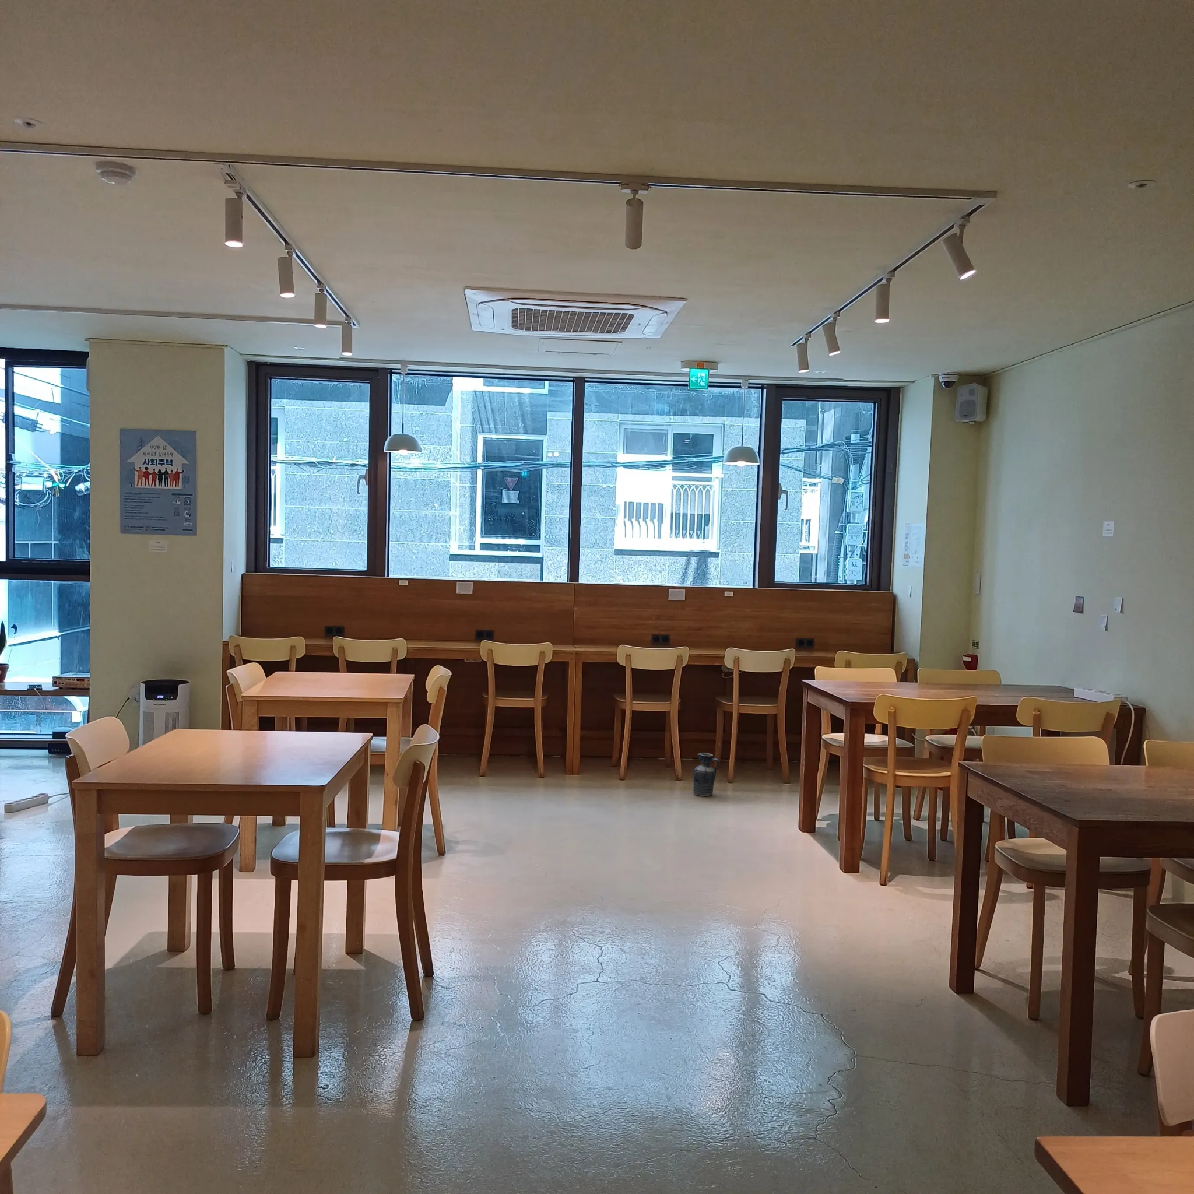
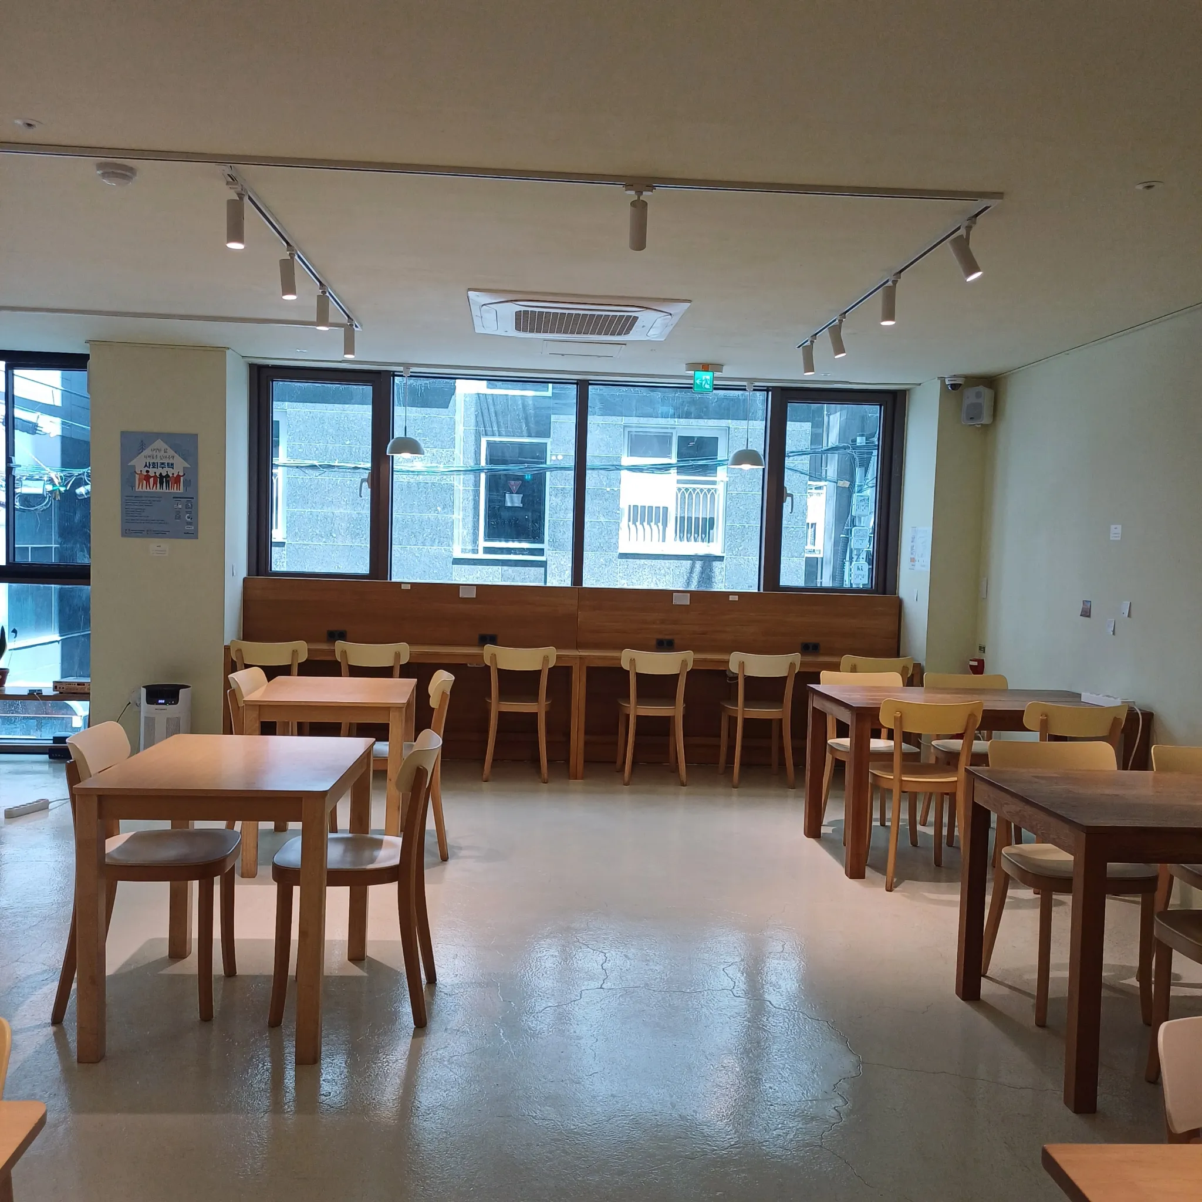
- ceramic jug [692,752,719,796]
